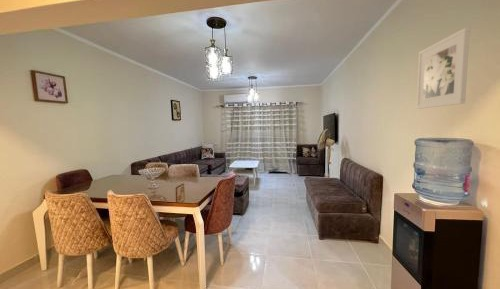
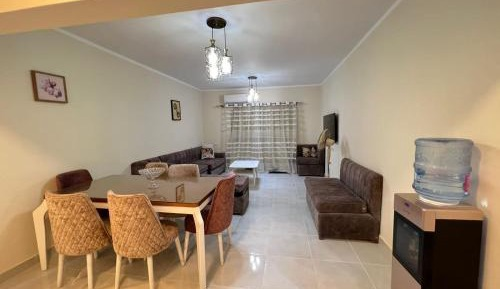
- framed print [415,26,471,110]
